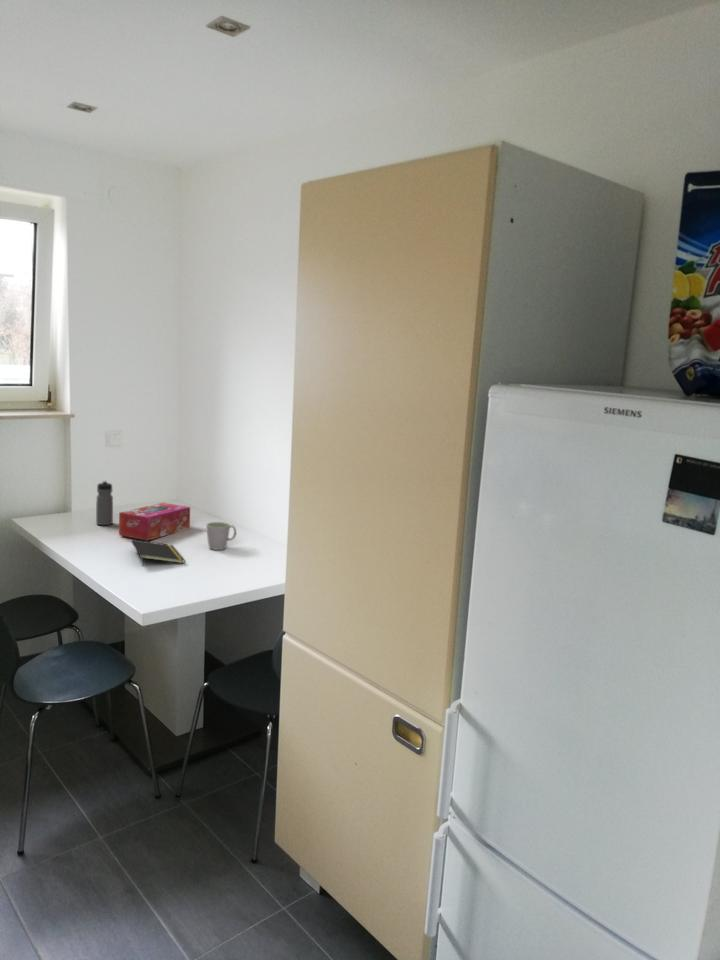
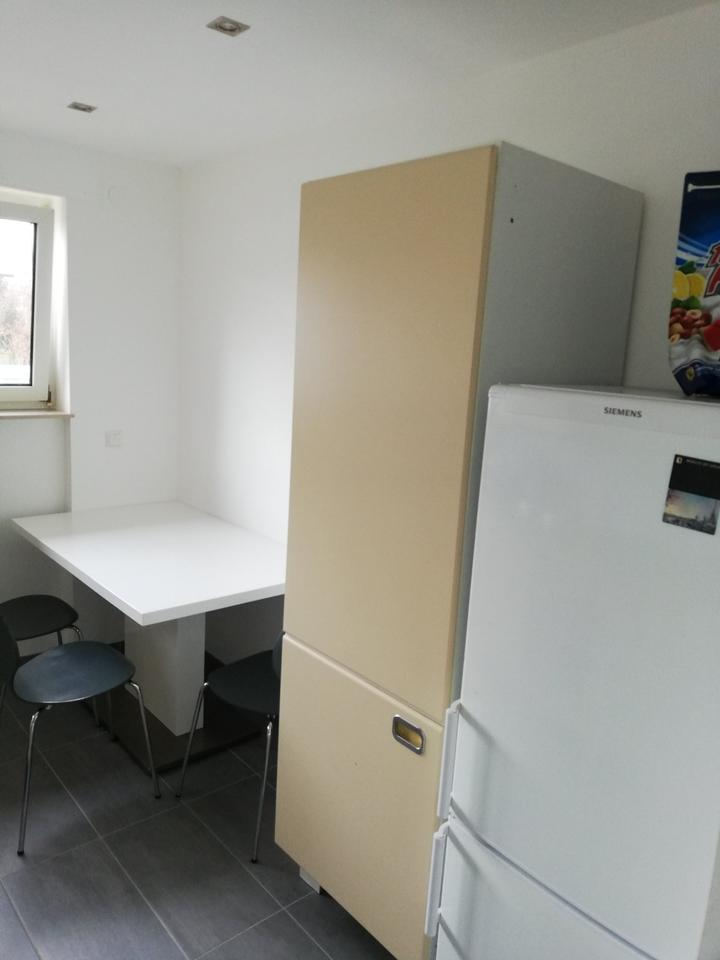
- mug [205,521,237,551]
- notepad [130,539,186,568]
- tissue box [118,502,191,542]
- water bottle [95,480,114,526]
